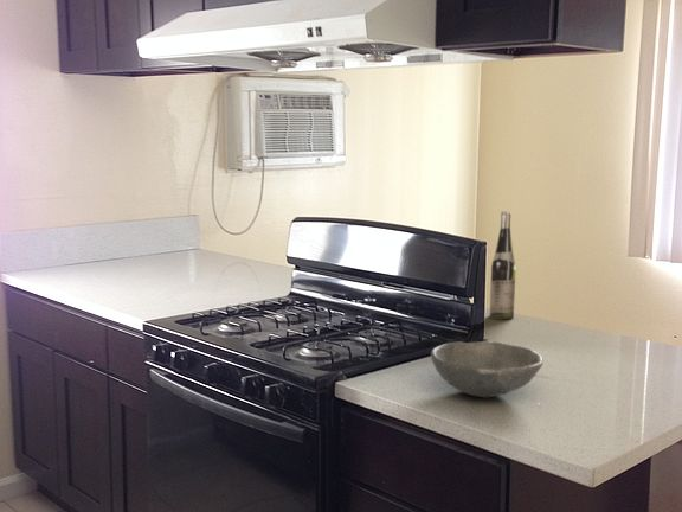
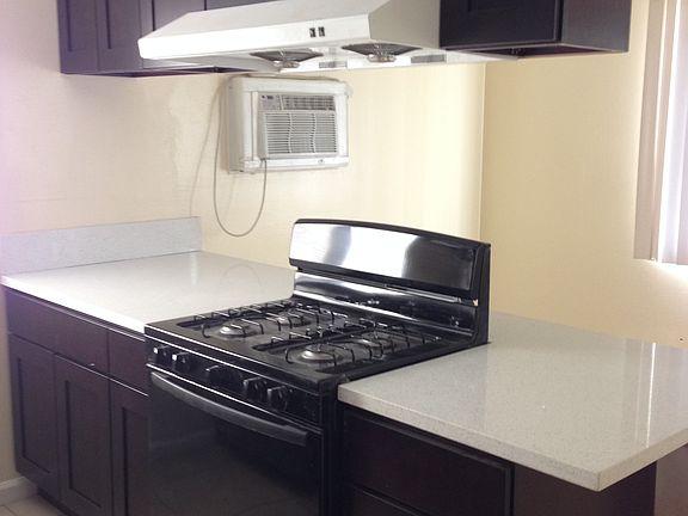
- bowl [430,340,545,398]
- wine bottle [488,210,517,321]
